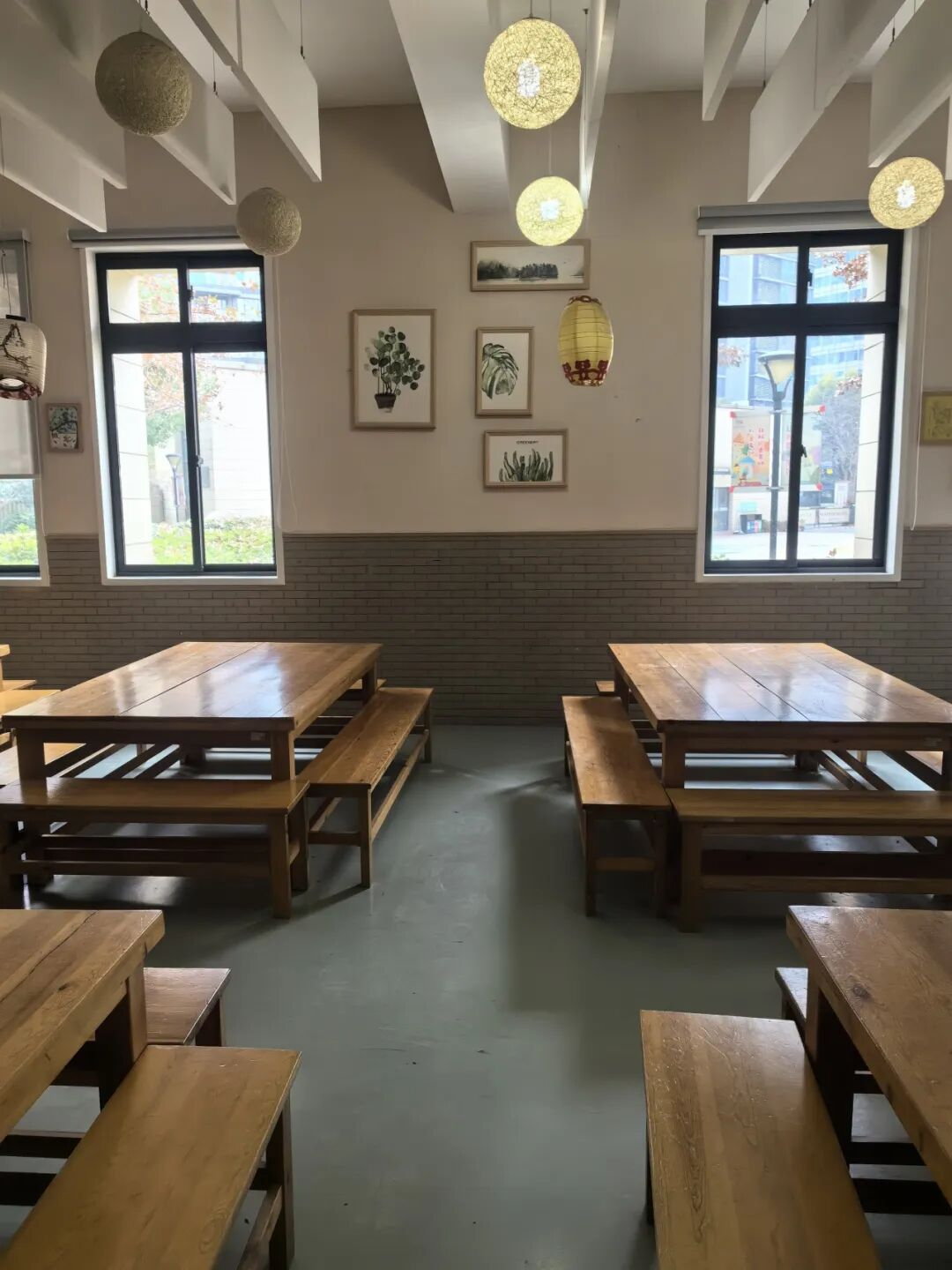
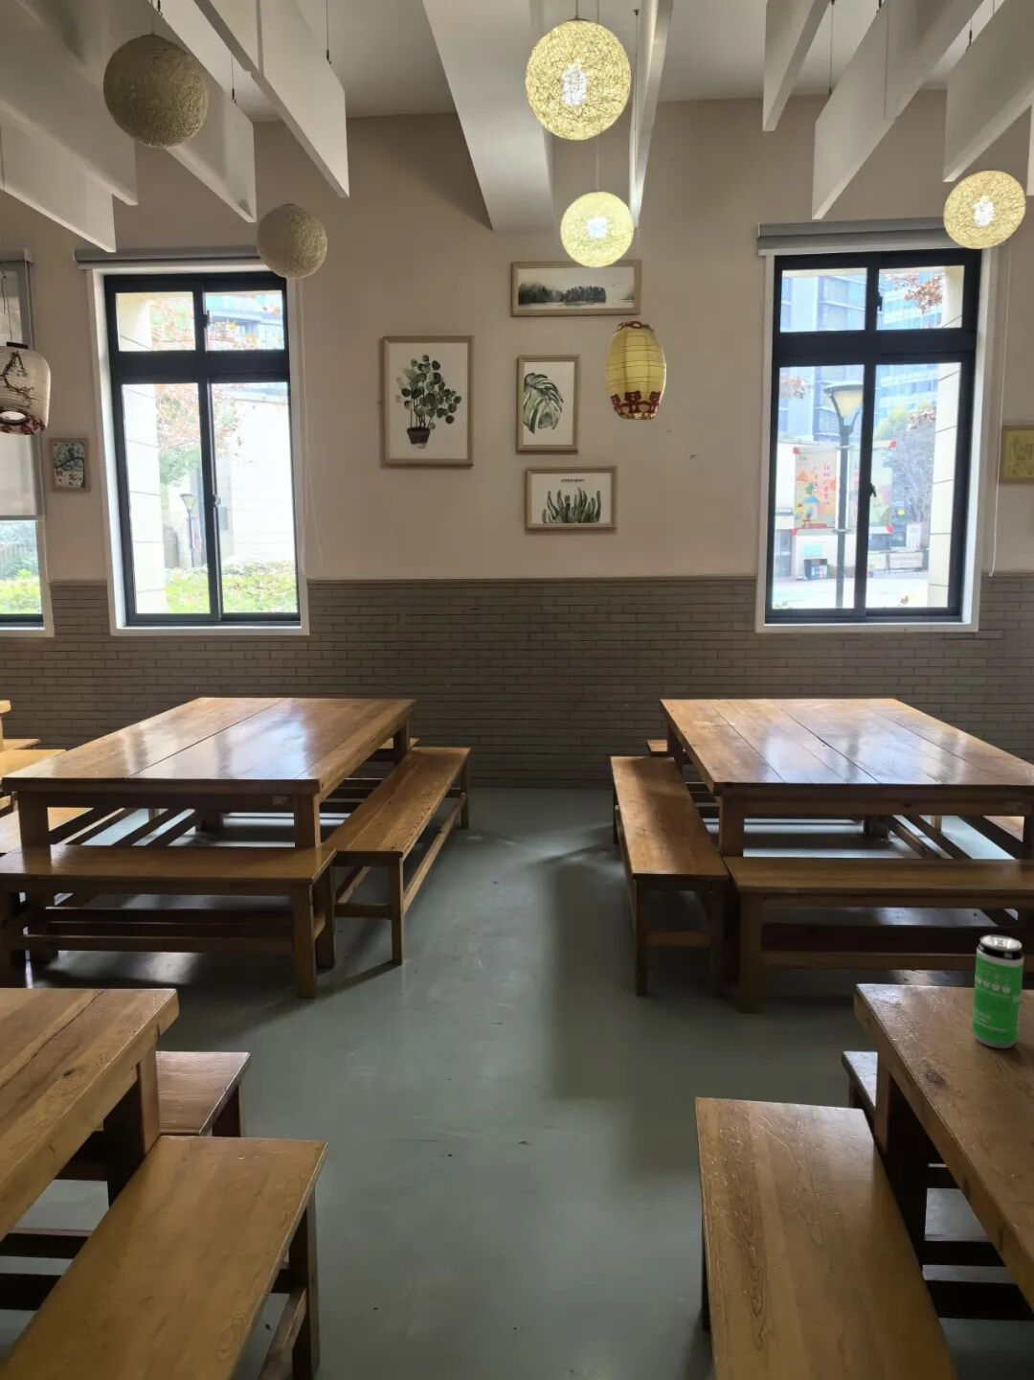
+ beverage can [971,933,1024,1050]
